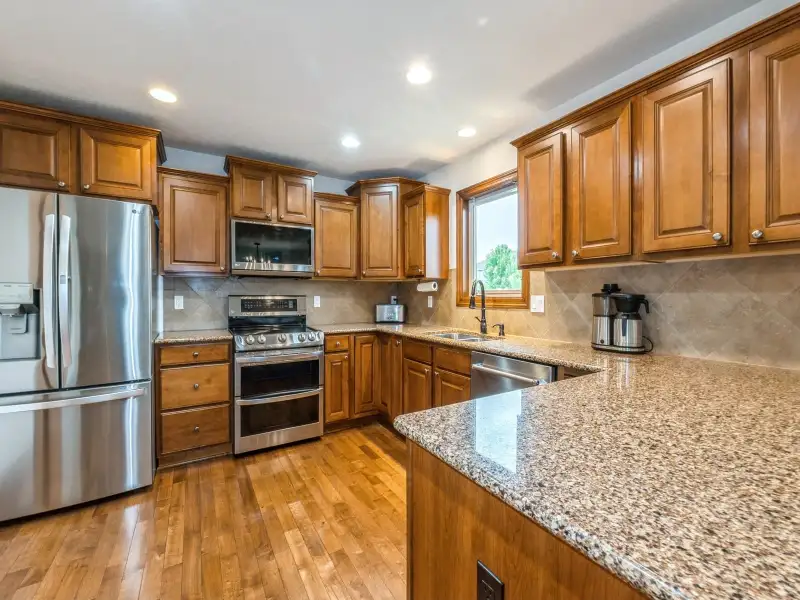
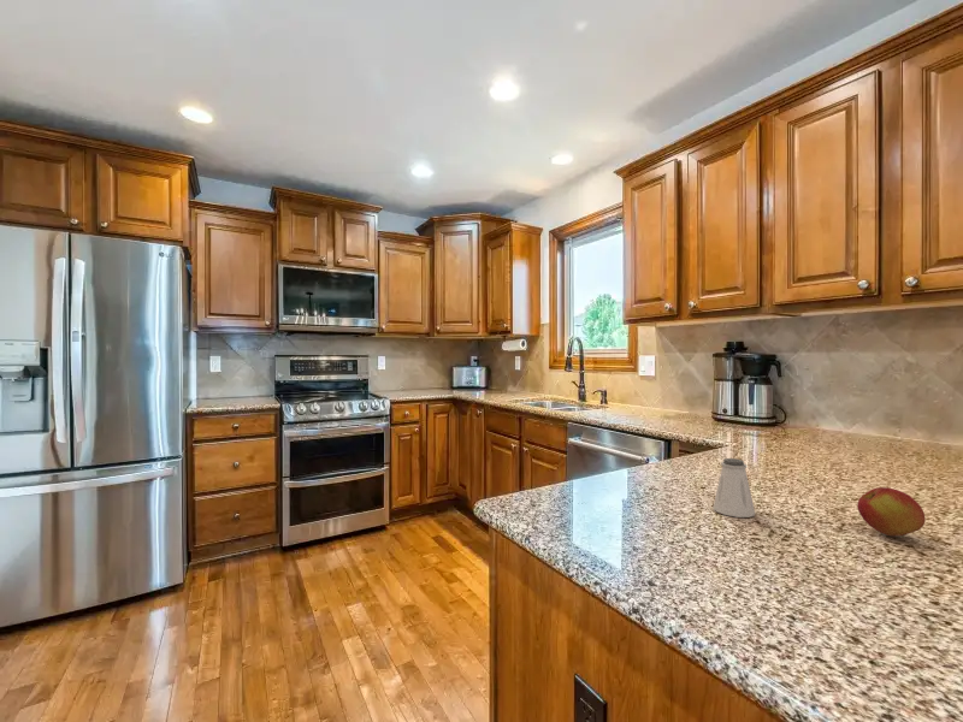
+ apple [856,486,927,537]
+ saltshaker [711,457,756,519]
